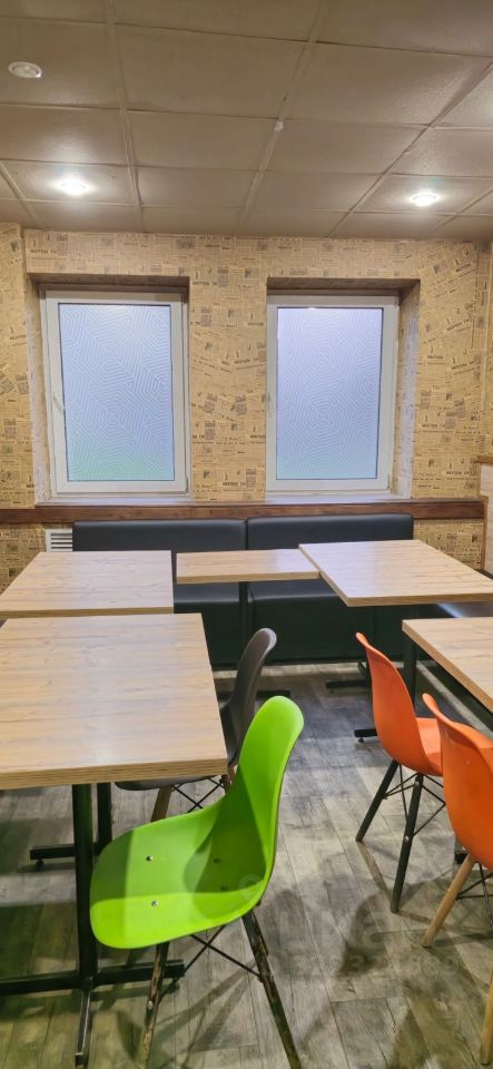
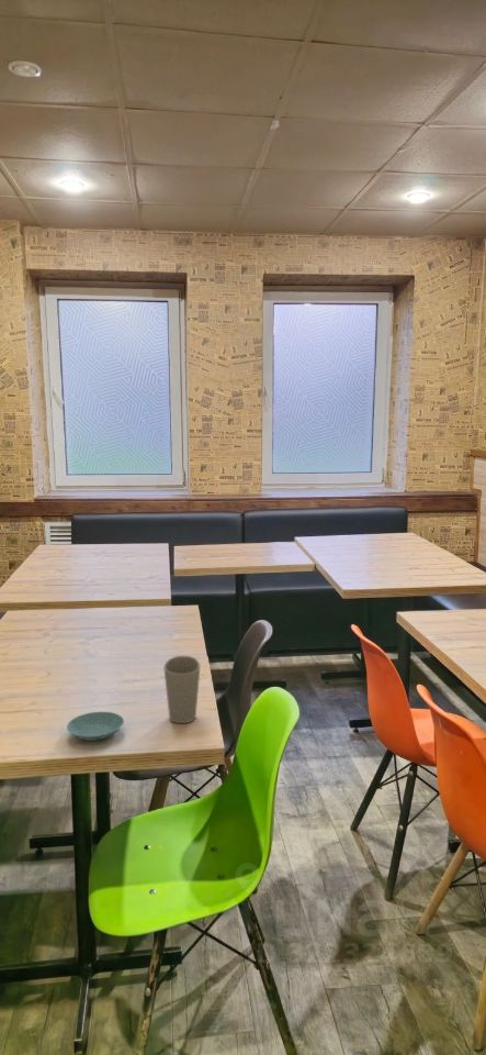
+ cup [162,655,201,724]
+ saucer [66,711,125,742]
